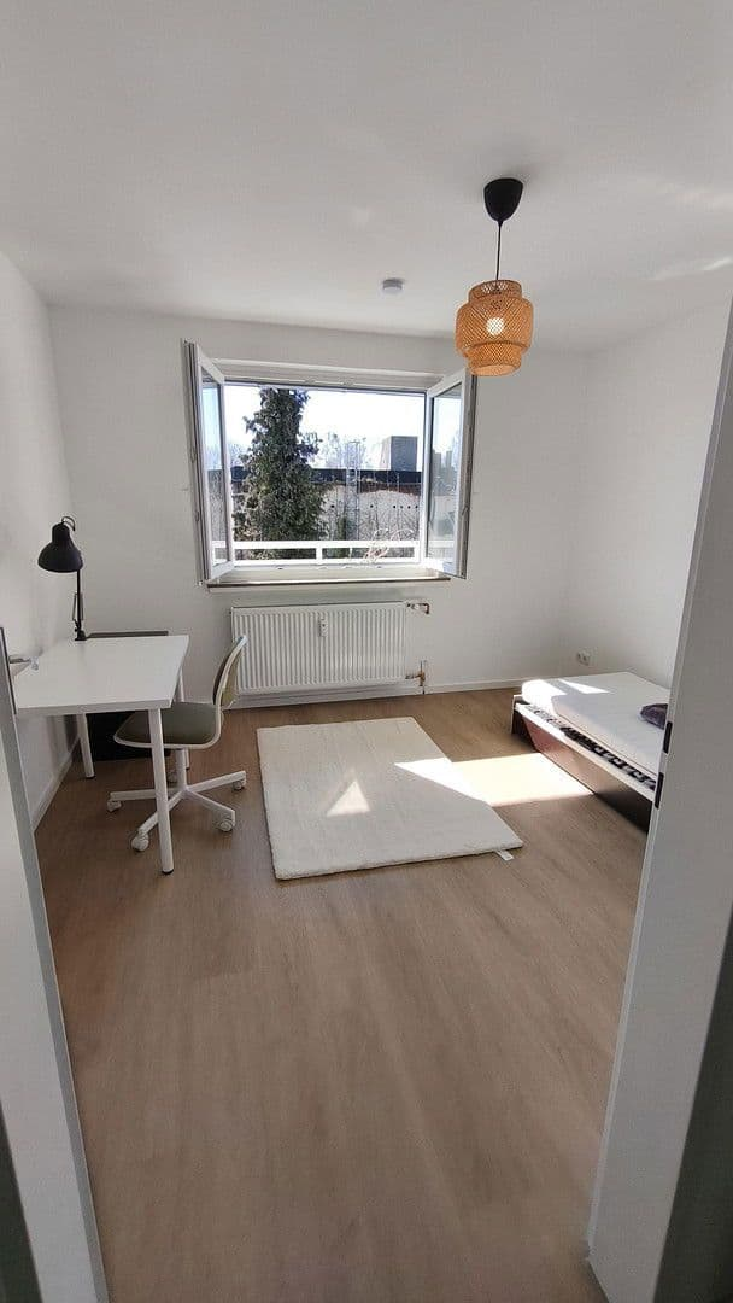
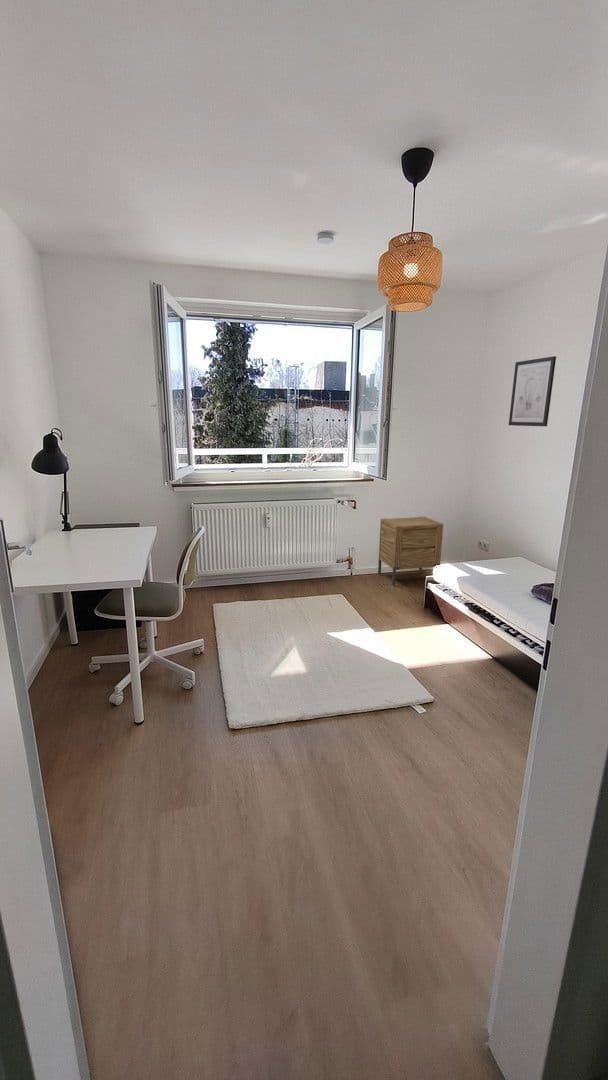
+ nightstand [377,516,444,587]
+ wall art [508,355,557,427]
